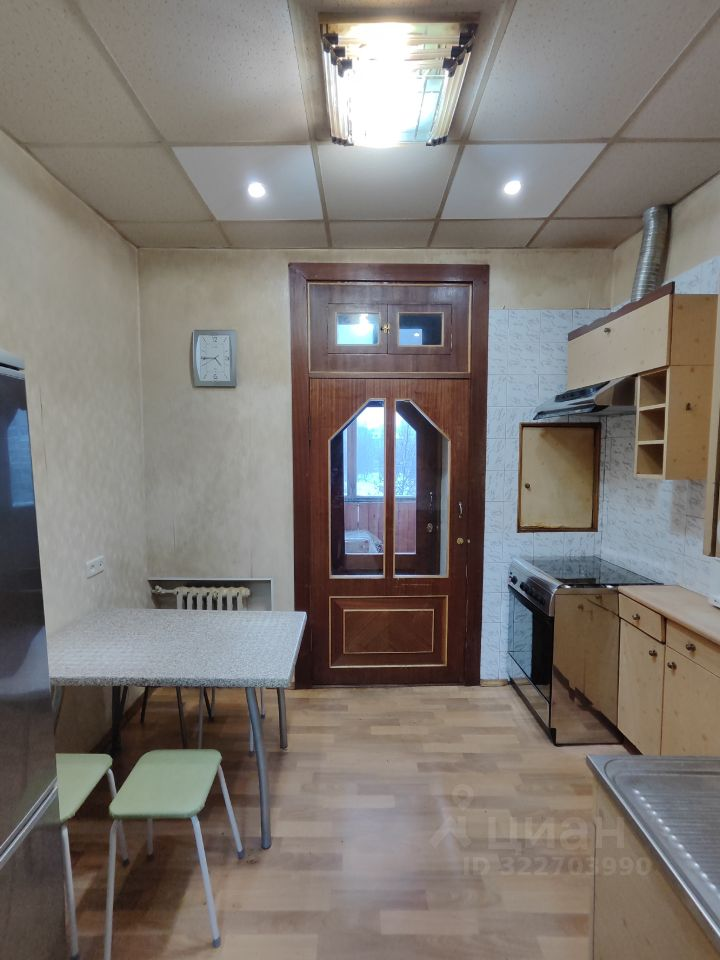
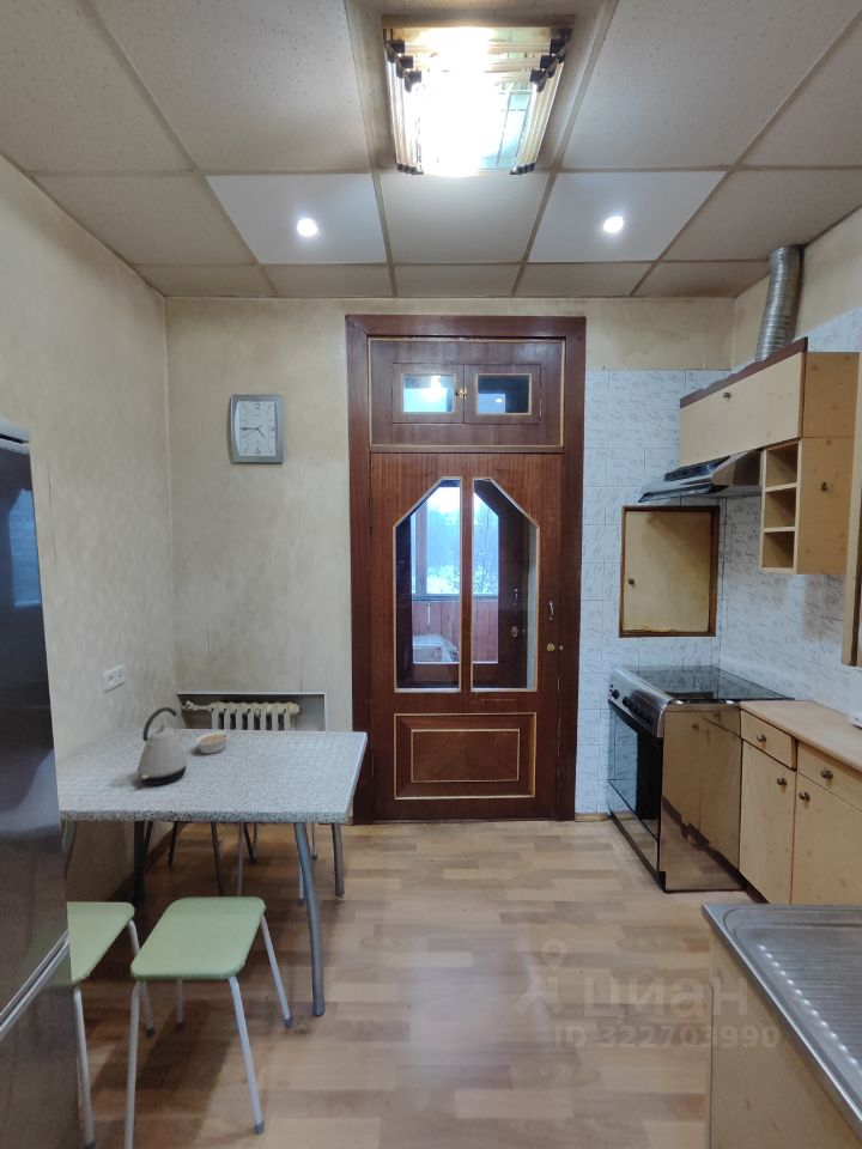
+ legume [194,728,236,755]
+ kettle [136,706,189,786]
